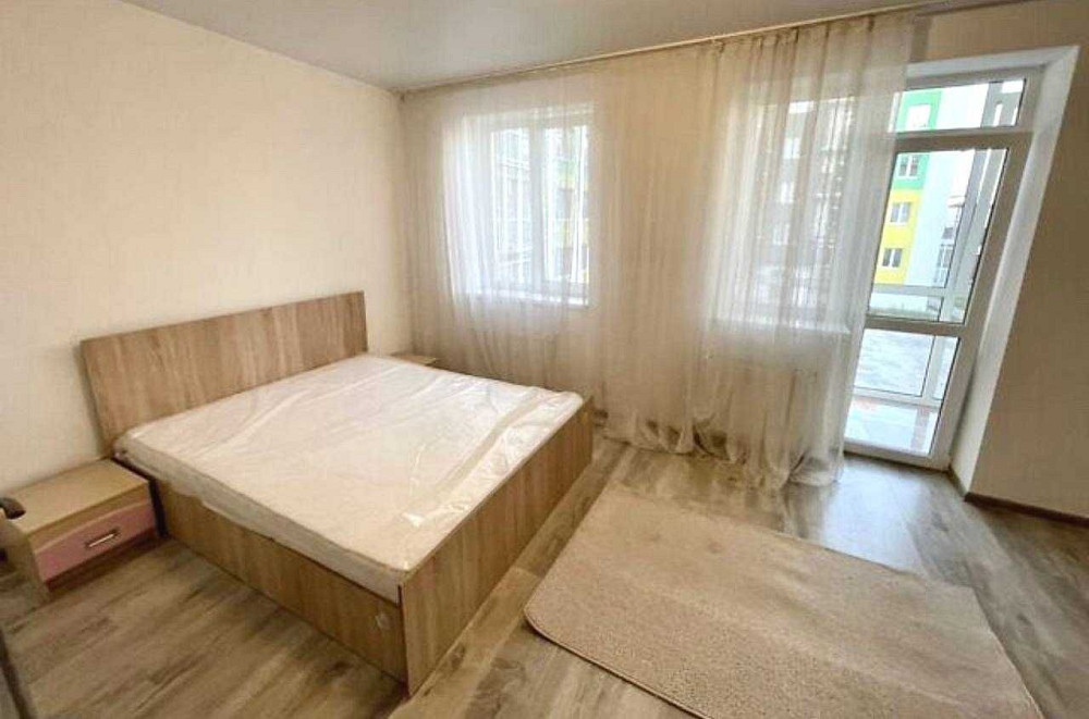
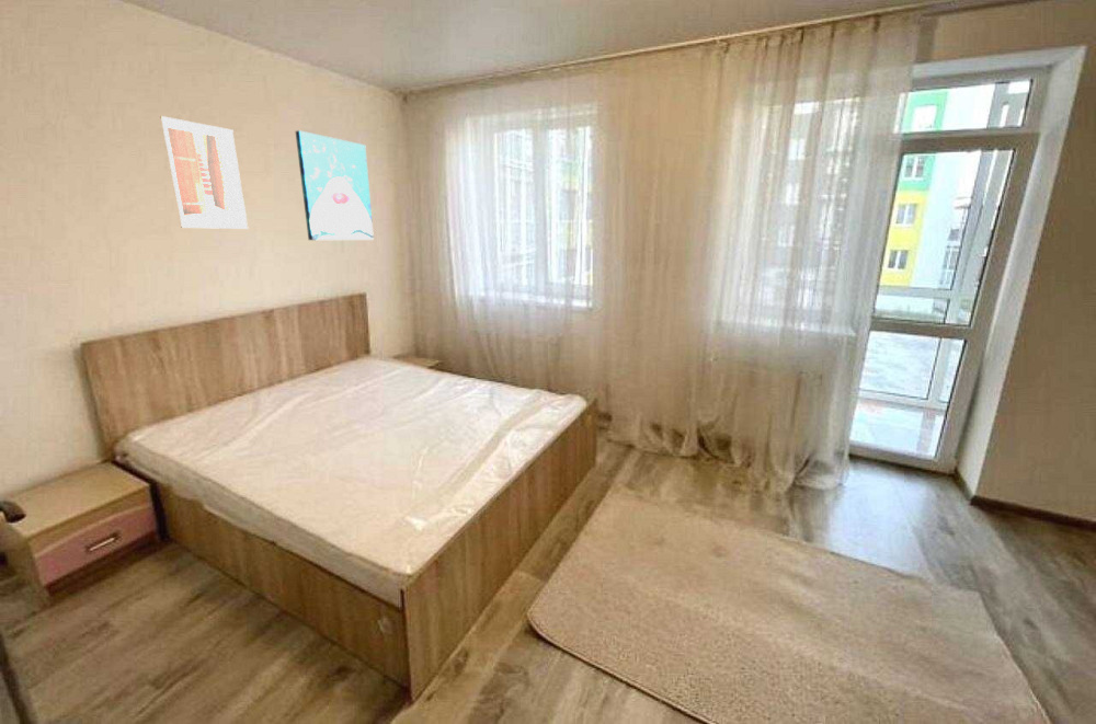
+ wall art [159,115,250,230]
+ wall art [295,129,375,241]
